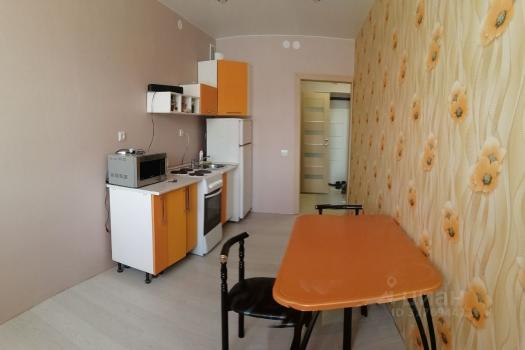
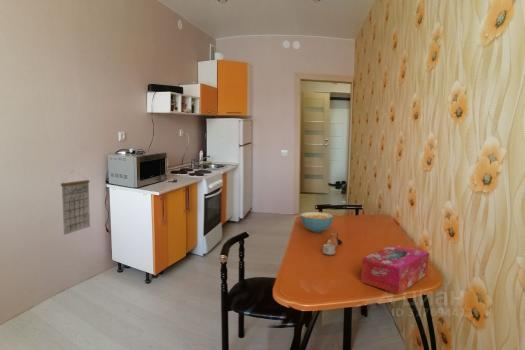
+ calendar [60,169,91,236]
+ cereal bowl [300,211,334,233]
+ teapot [322,230,343,256]
+ tissue box [361,243,429,295]
